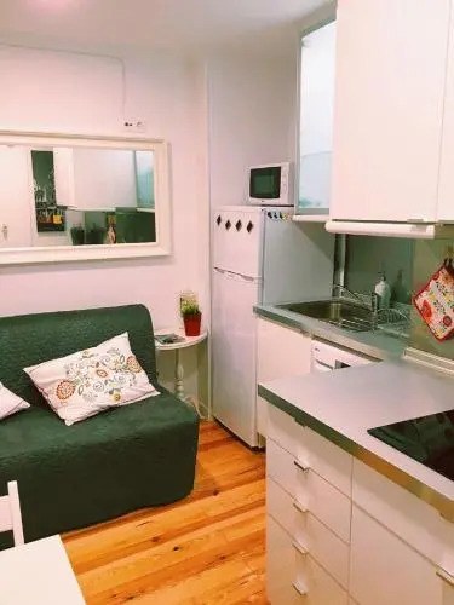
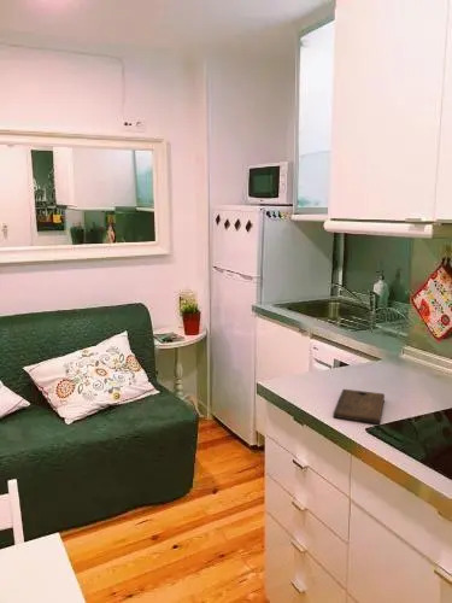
+ cutting board [331,388,386,425]
